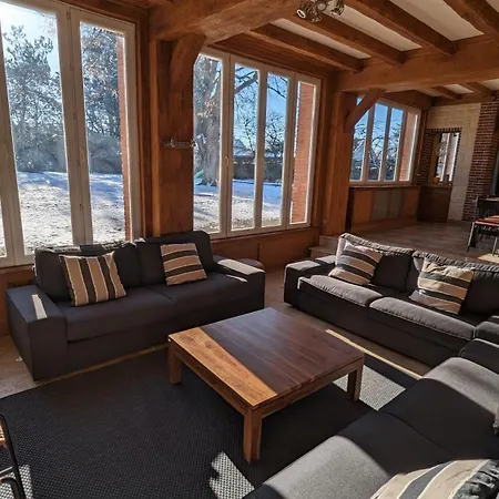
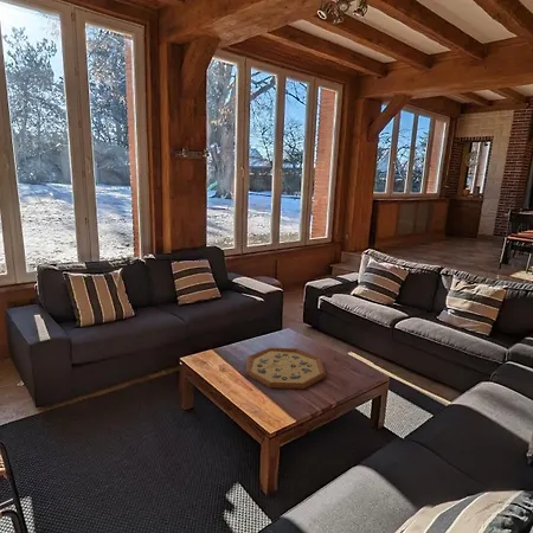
+ decorative tray [244,347,327,390]
